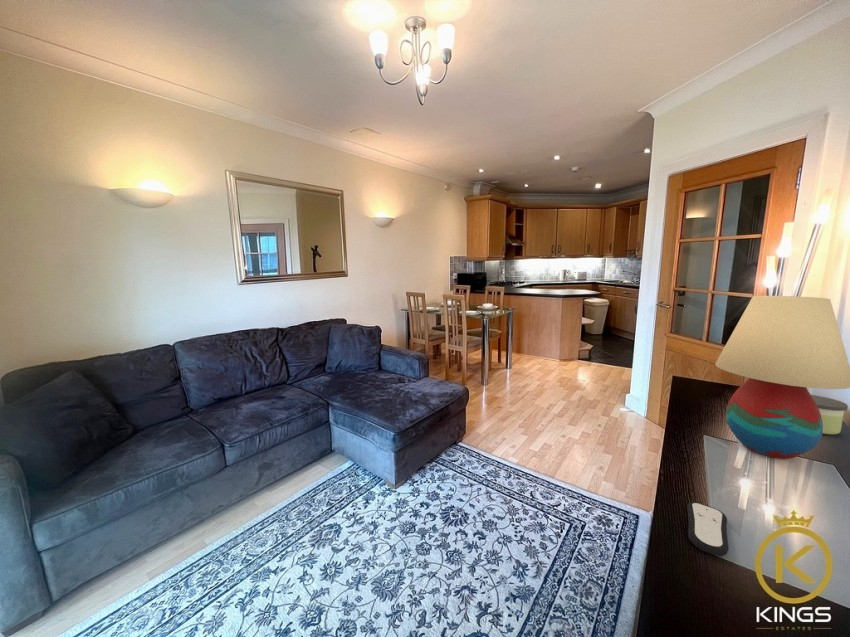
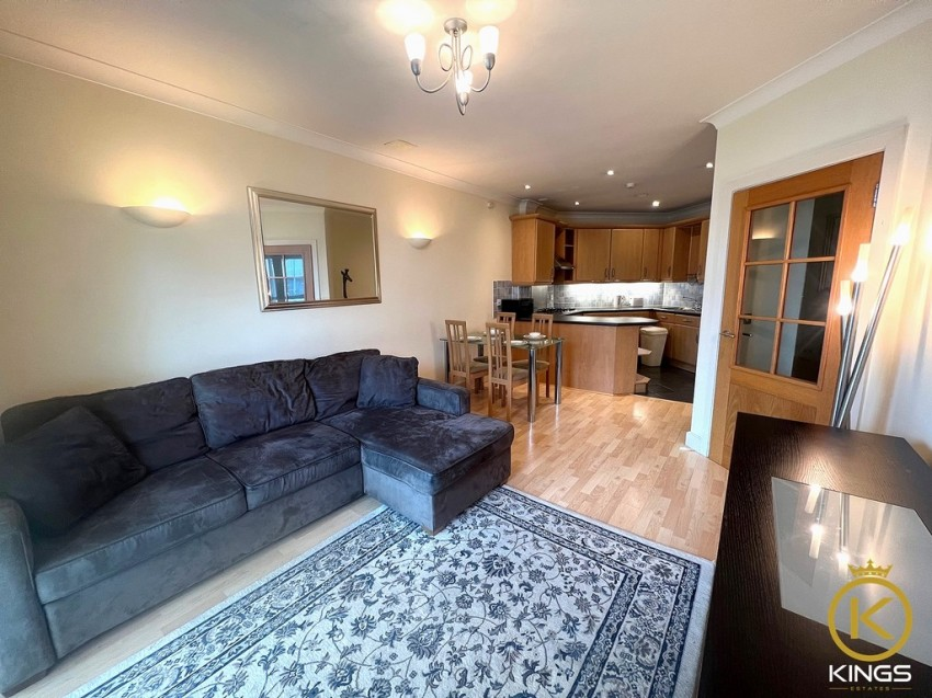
- remote control [686,501,730,557]
- table lamp [714,295,850,460]
- candle [810,394,849,435]
